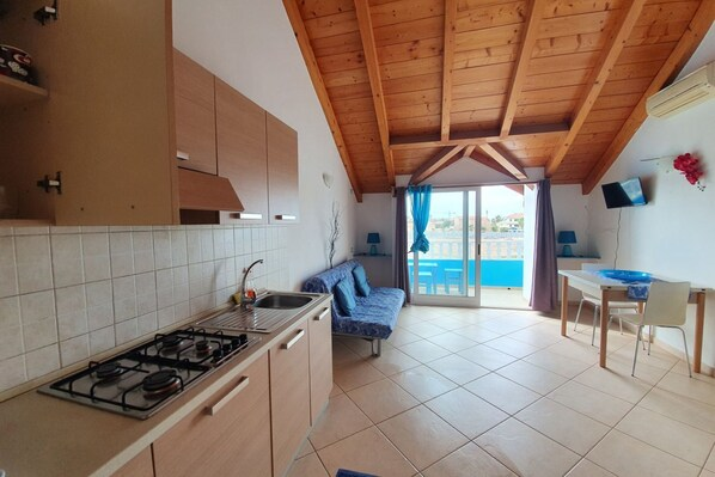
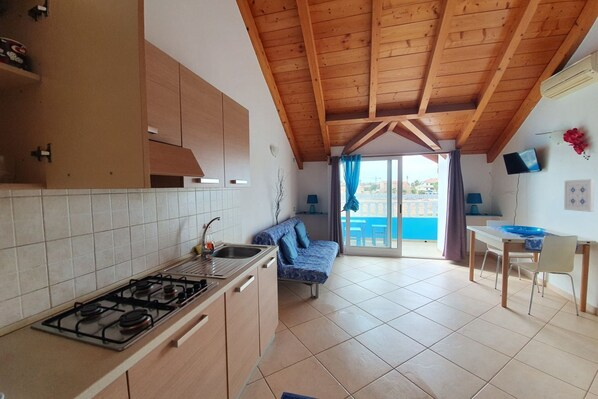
+ wall art [563,178,595,213]
